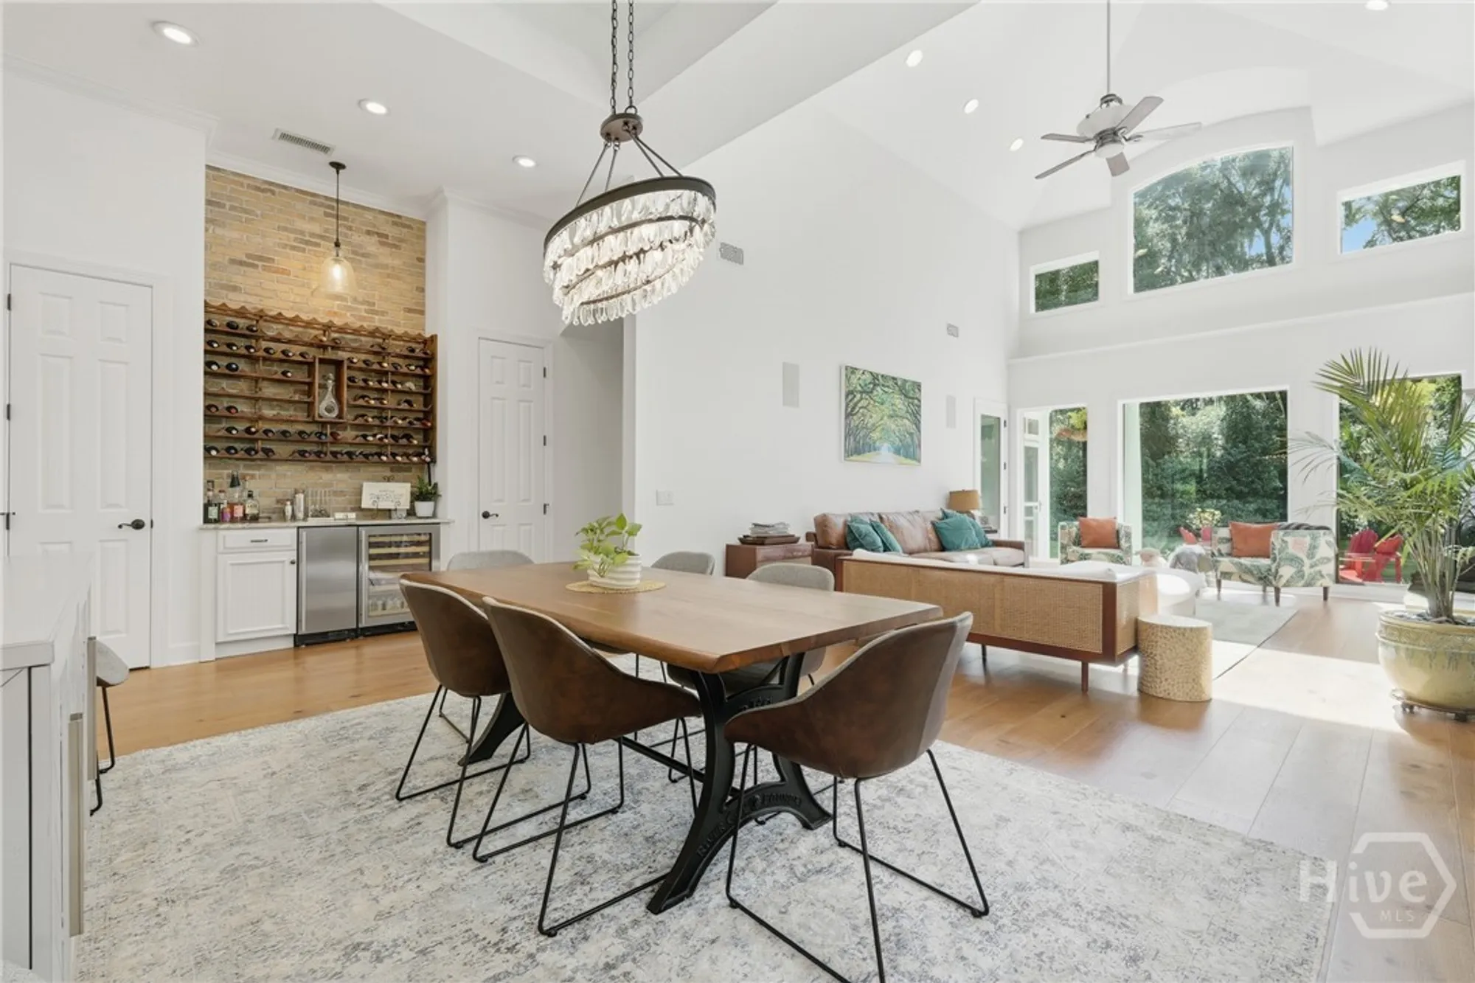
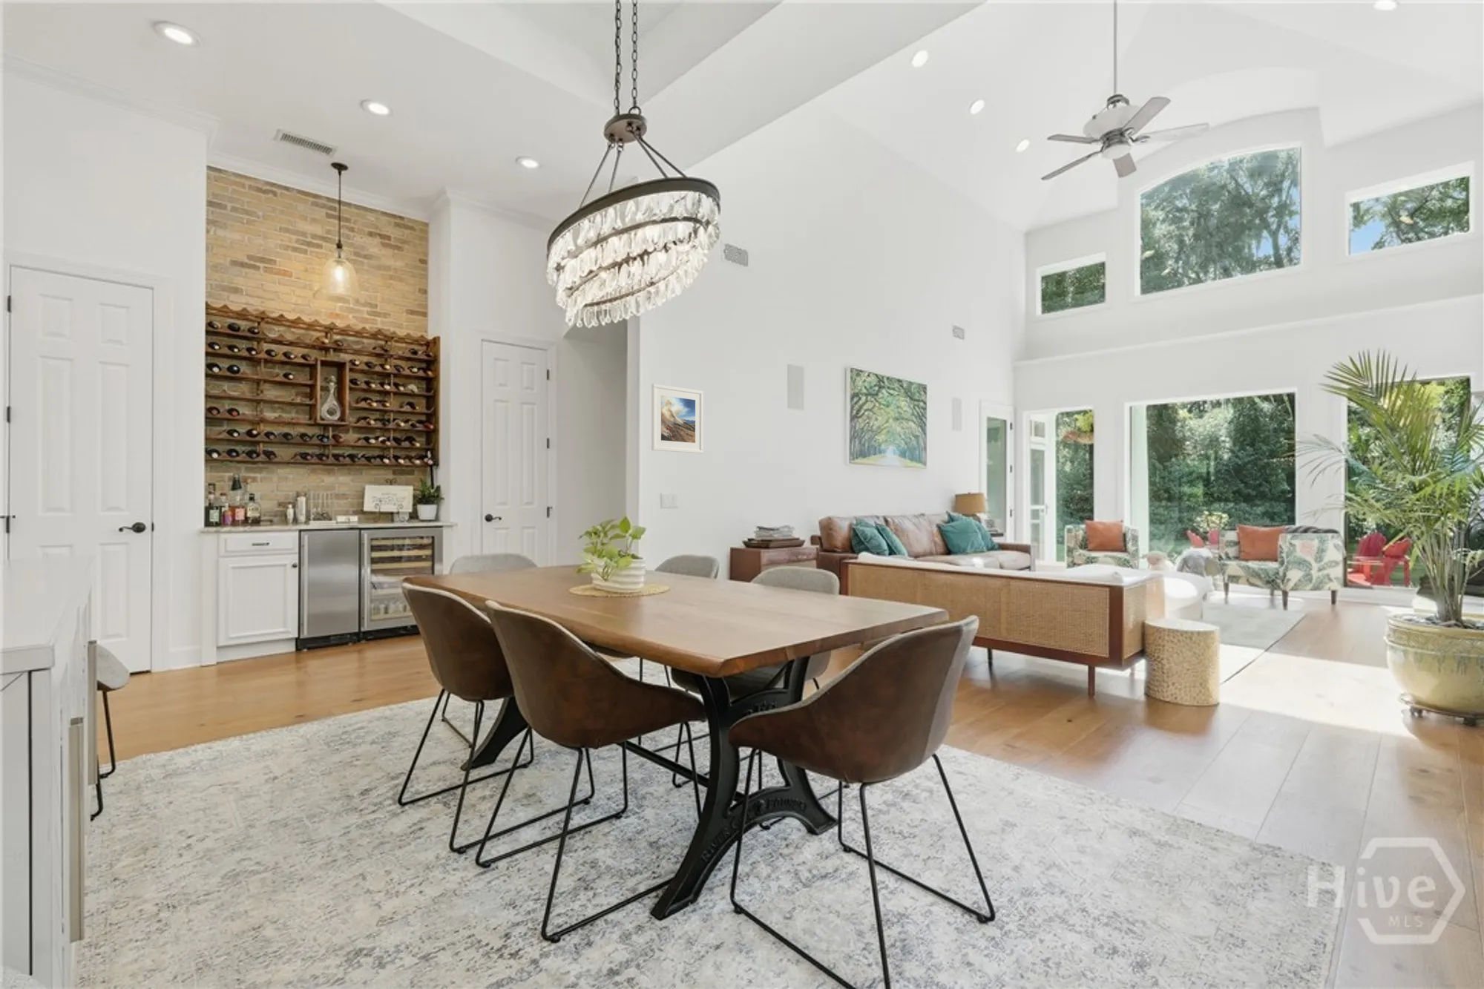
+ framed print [651,383,704,454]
